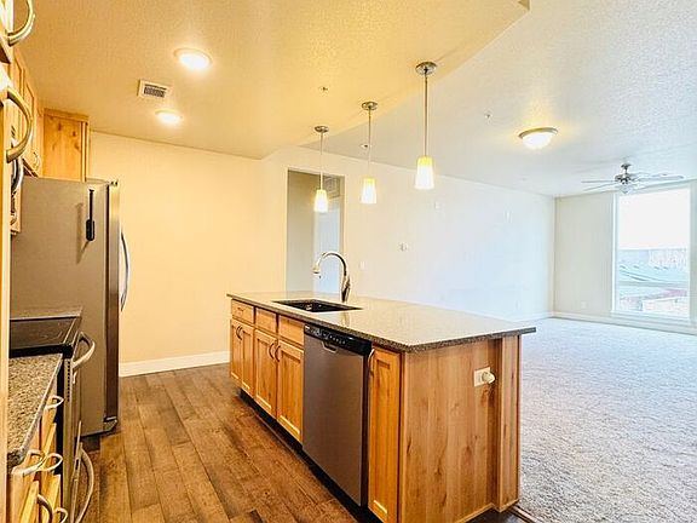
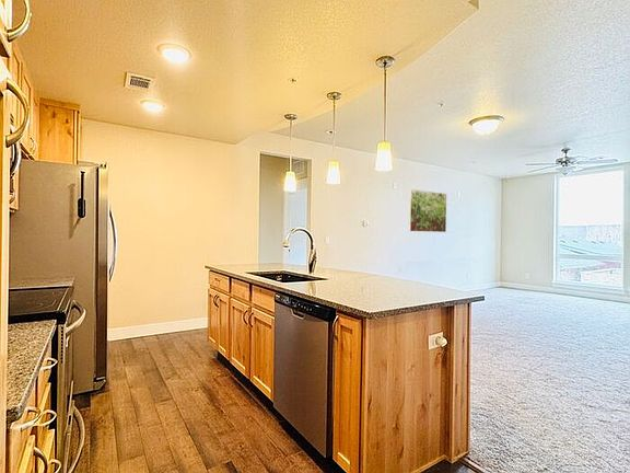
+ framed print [408,188,447,233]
